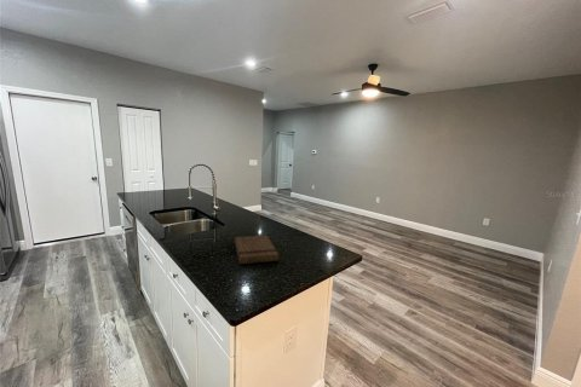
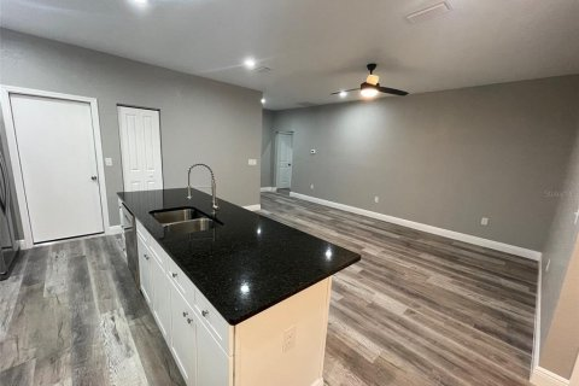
- cutting board [234,235,281,266]
